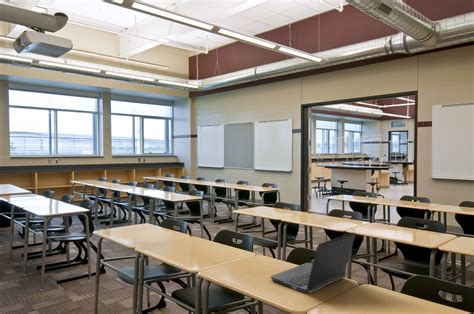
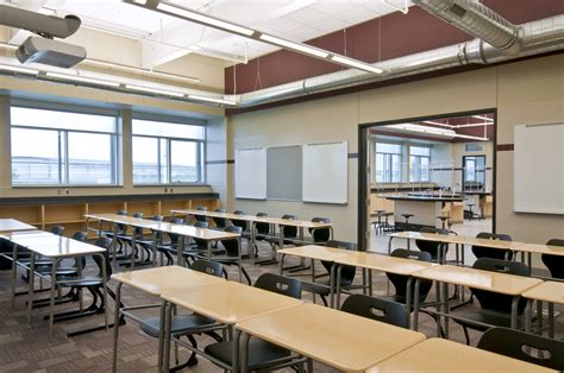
- laptop computer [270,231,356,295]
